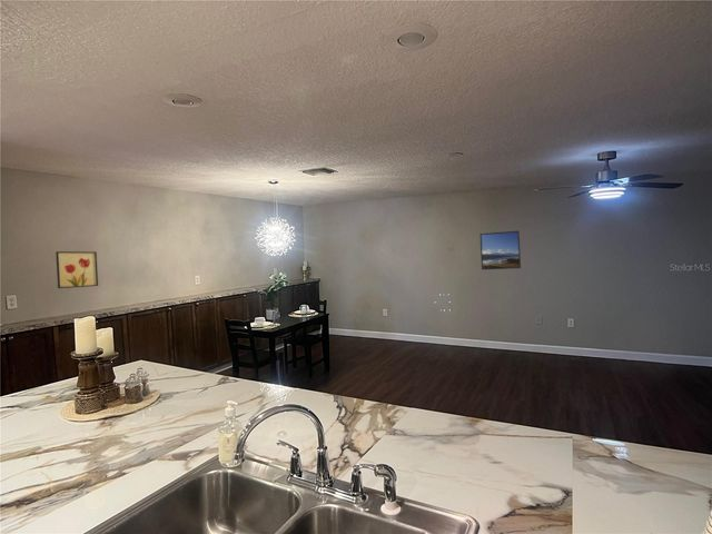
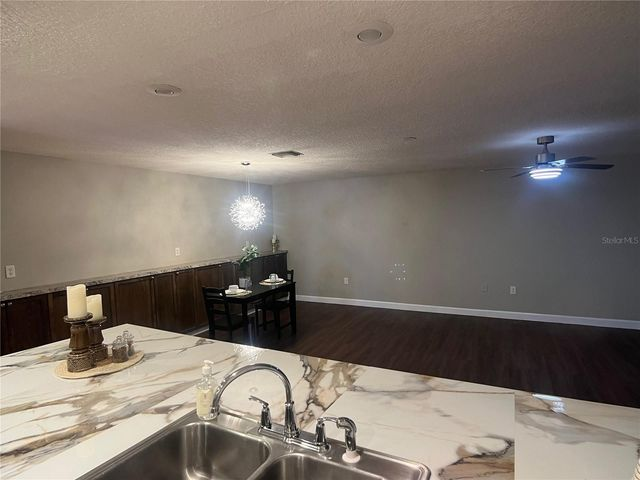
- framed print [479,230,522,270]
- wall art [55,250,99,289]
